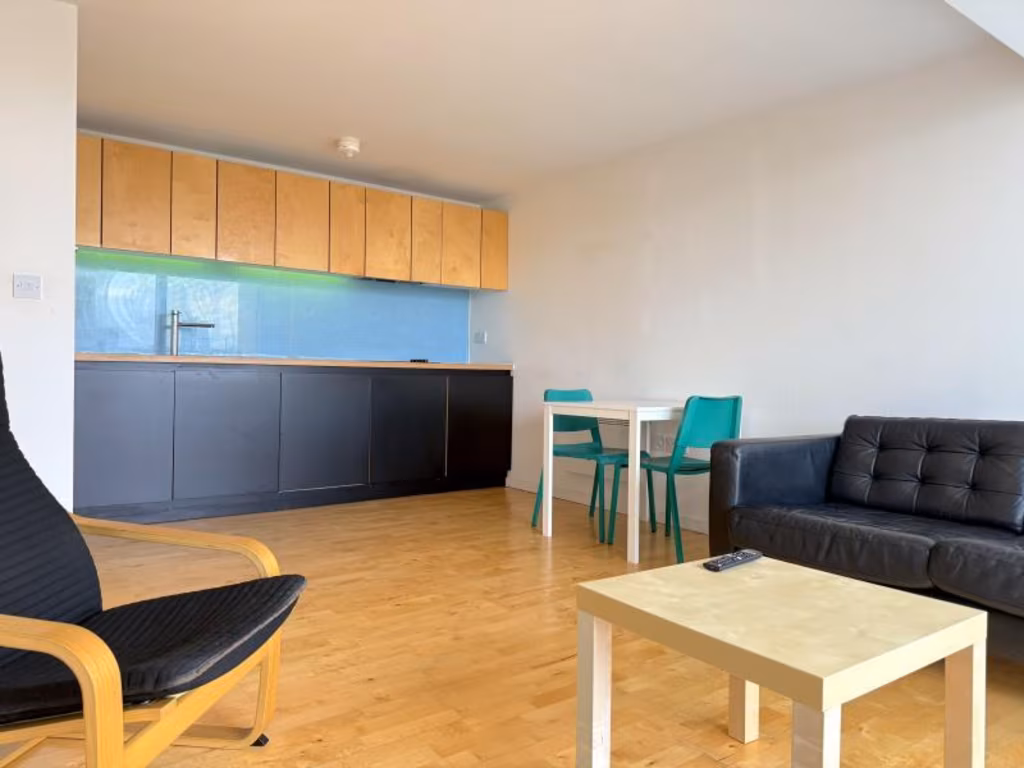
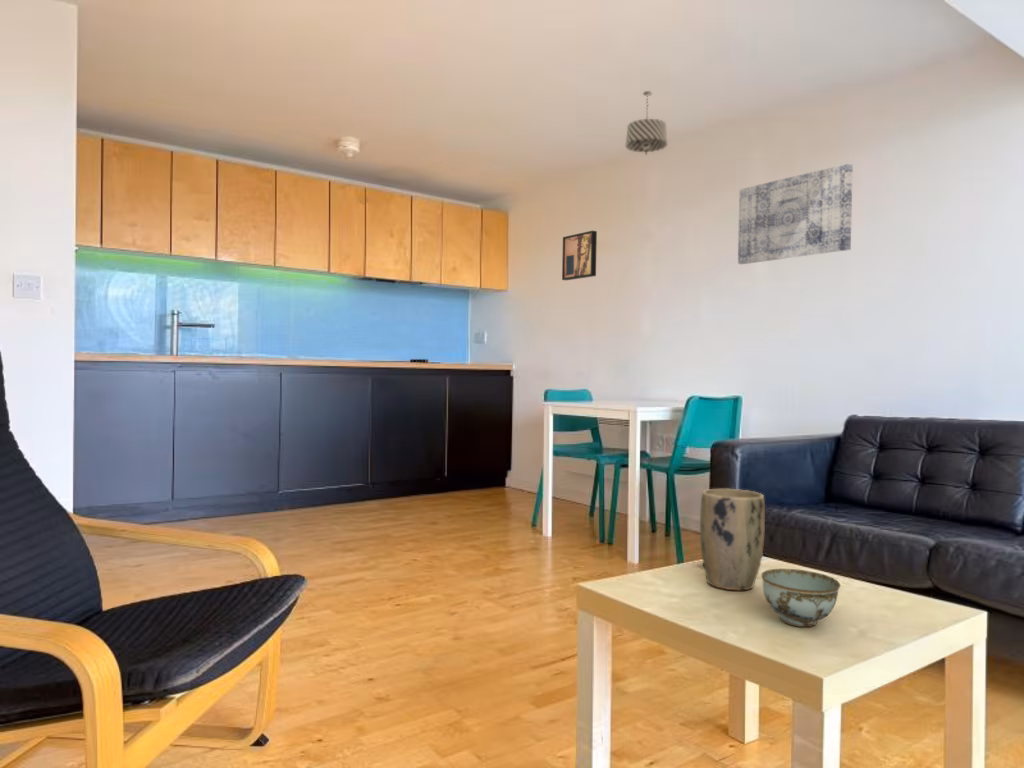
+ wall art [737,163,854,265]
+ plant pot [699,488,766,591]
+ pendant light [624,90,669,156]
+ wall art [561,230,598,281]
+ bowl [761,568,842,628]
